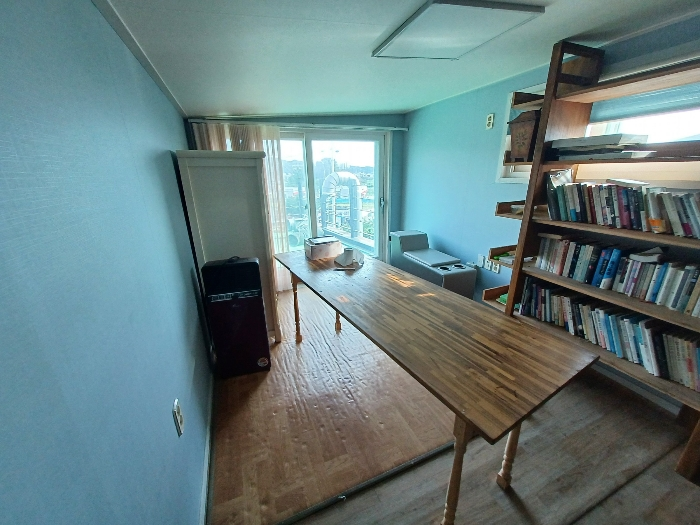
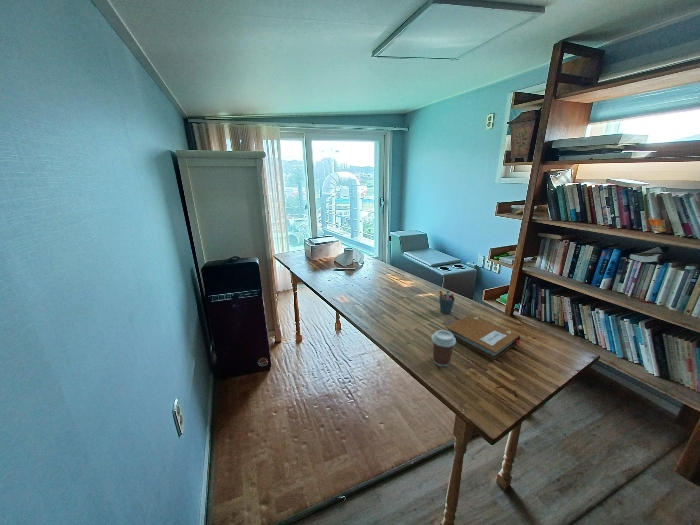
+ coffee cup [430,329,457,367]
+ pen holder [438,289,456,315]
+ notebook [445,314,521,360]
